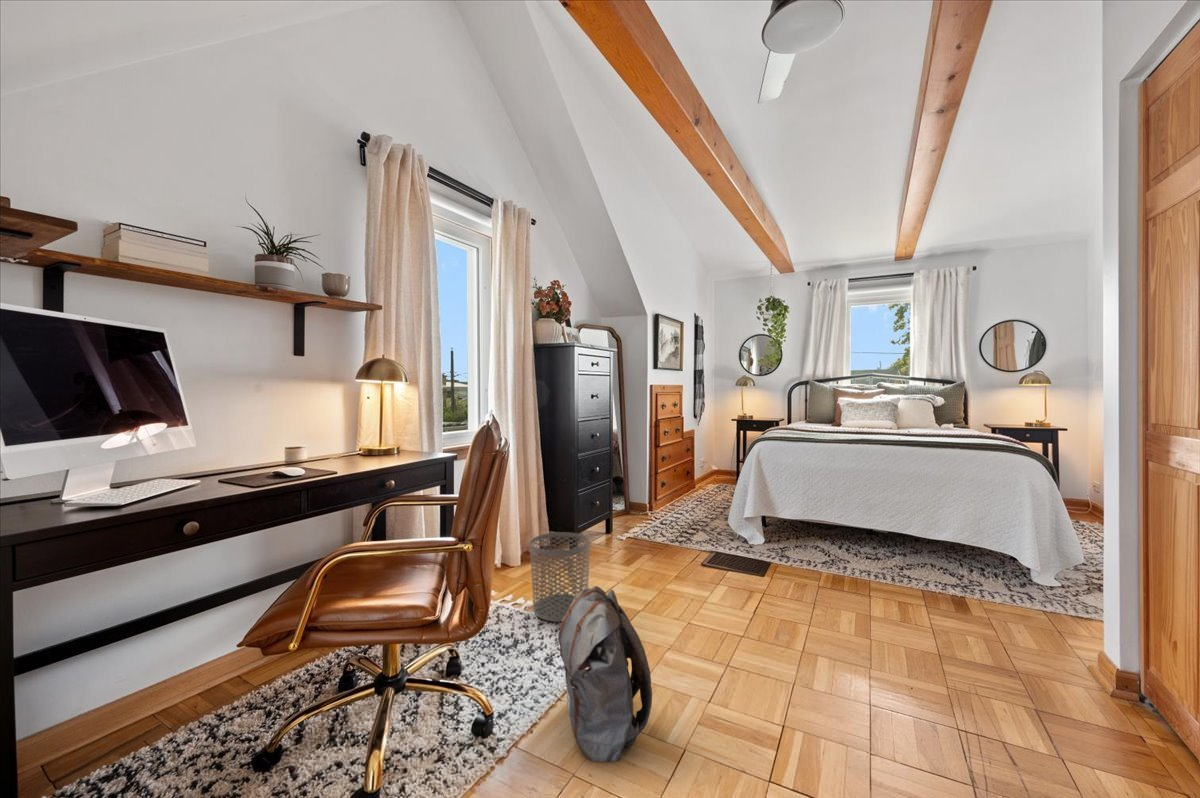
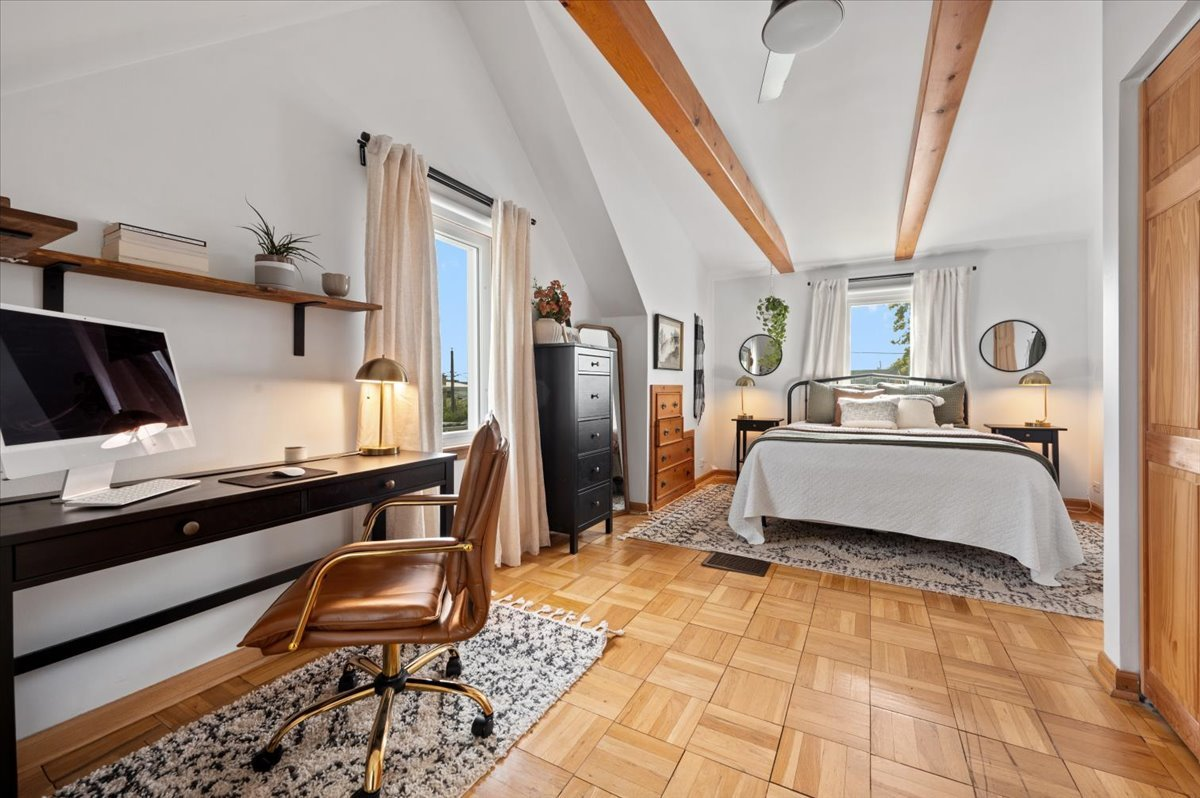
- backpack [557,585,653,763]
- waste bin [529,531,591,623]
